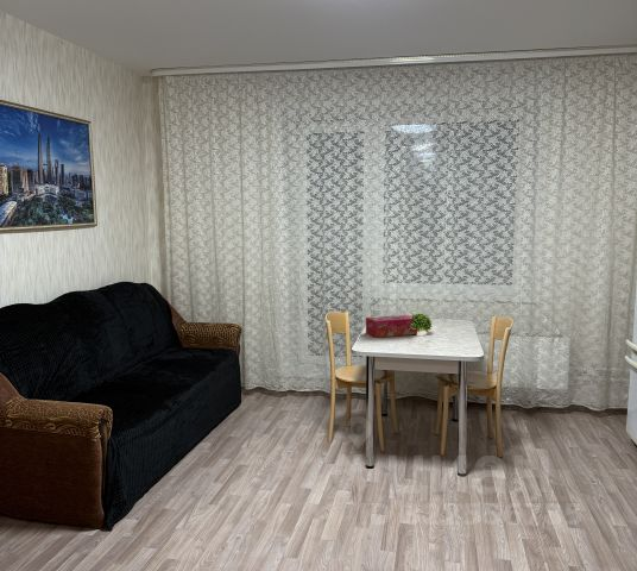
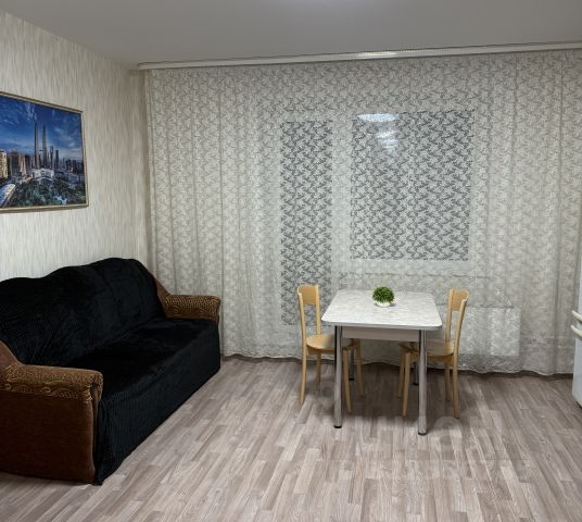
- tissue box [365,314,418,338]
